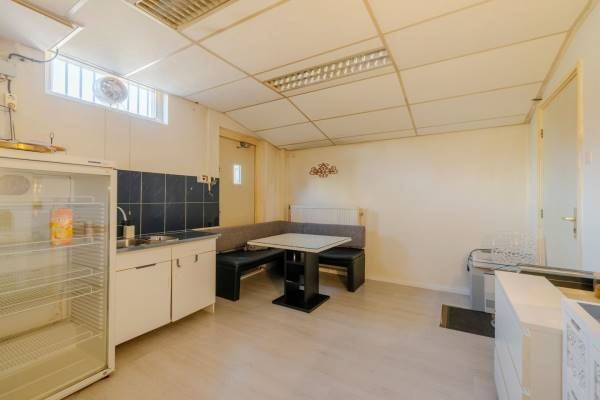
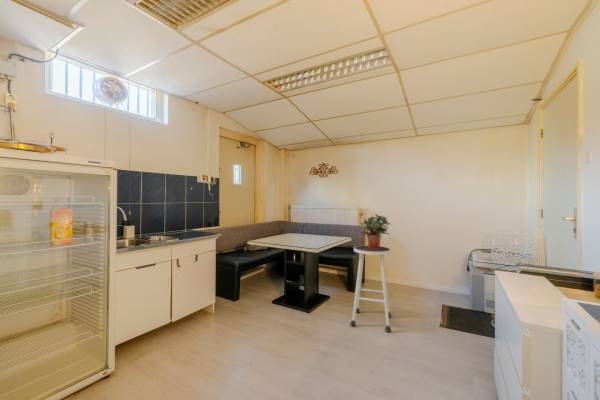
+ stool [350,245,392,333]
+ potted plant [356,214,391,249]
